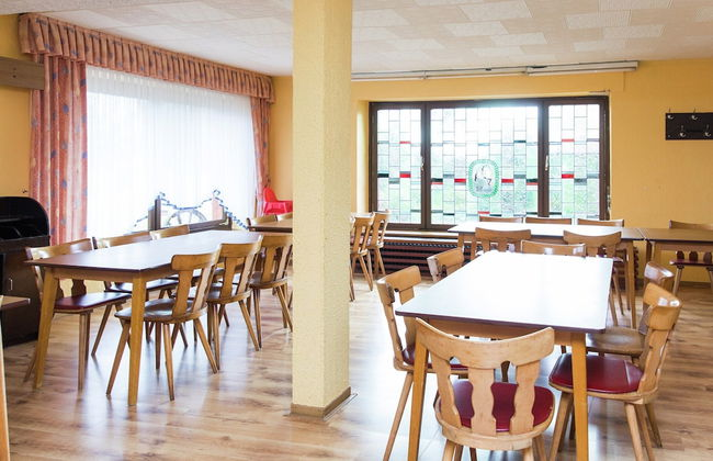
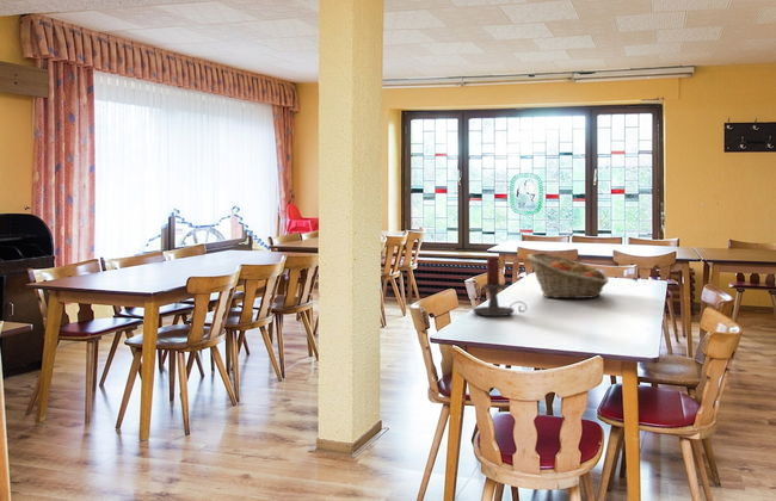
+ candle holder [472,255,528,317]
+ fruit basket [526,252,610,299]
